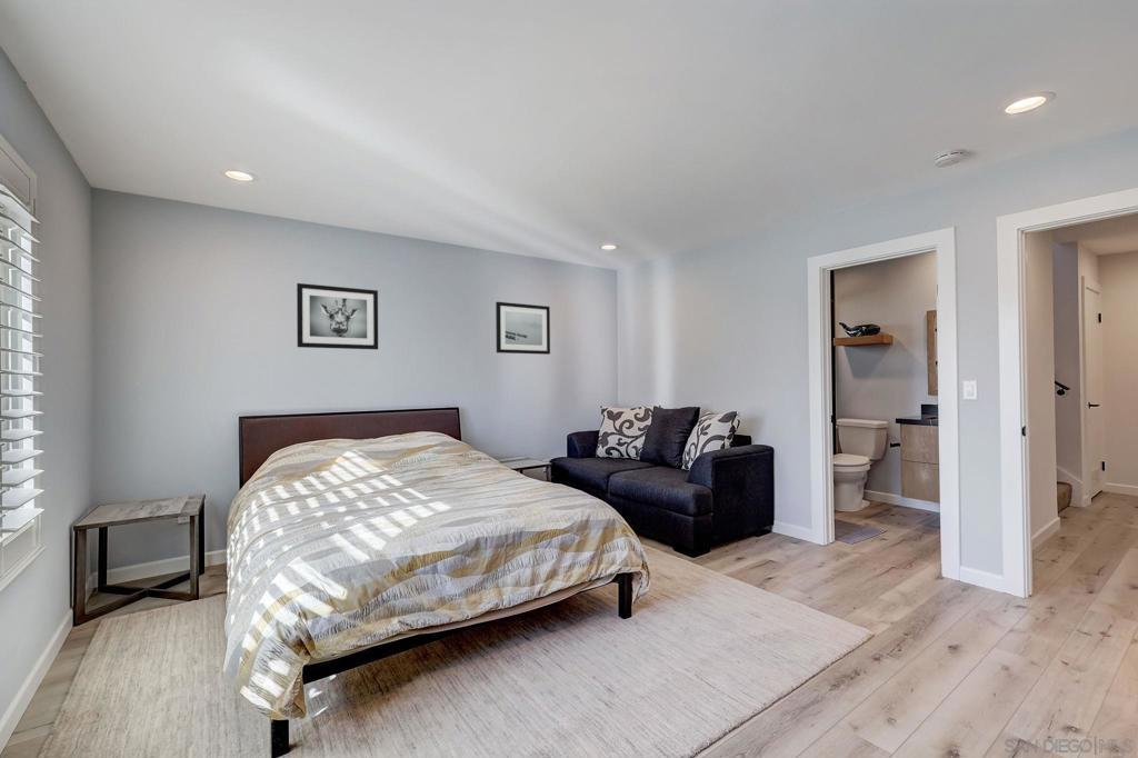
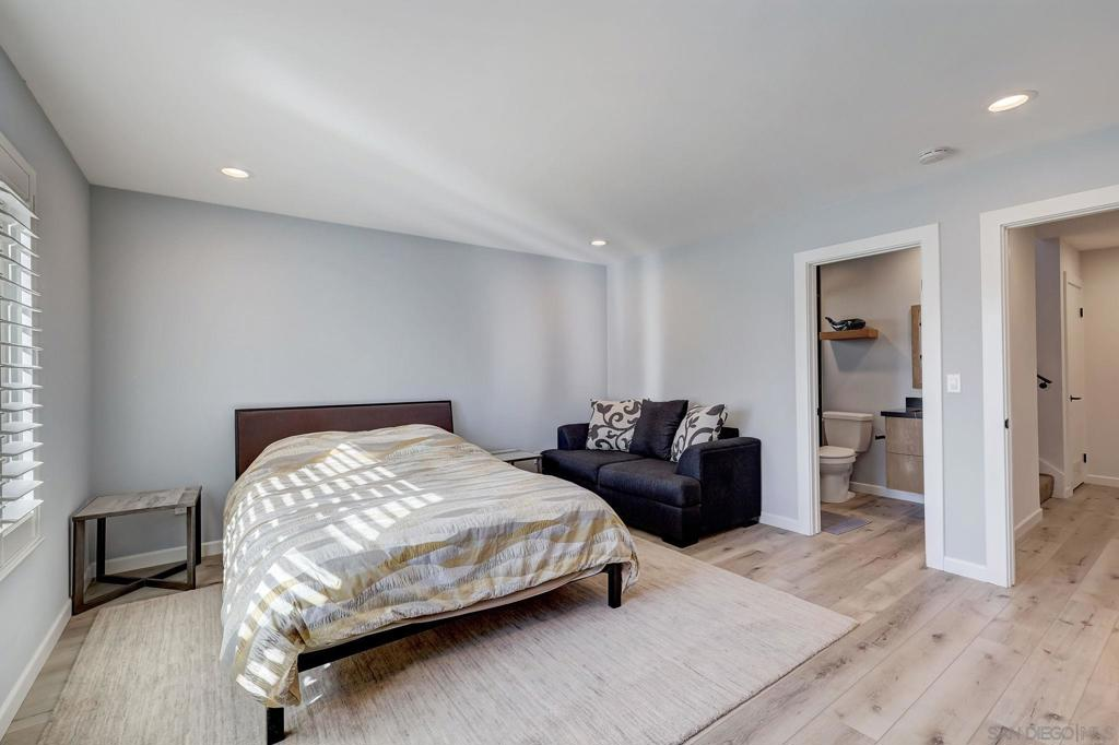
- wall art [495,301,551,356]
- wall art [296,282,379,350]
